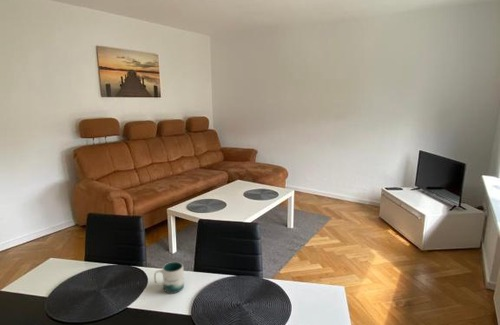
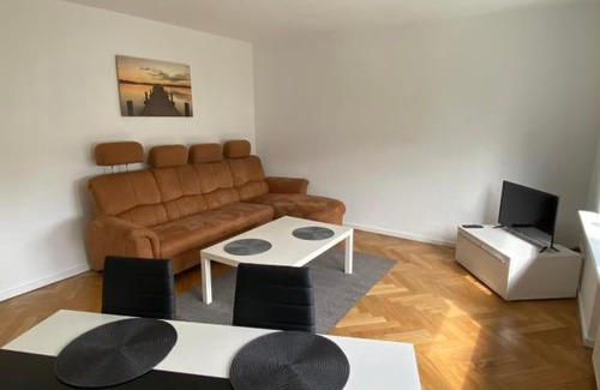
- mug [153,261,185,294]
